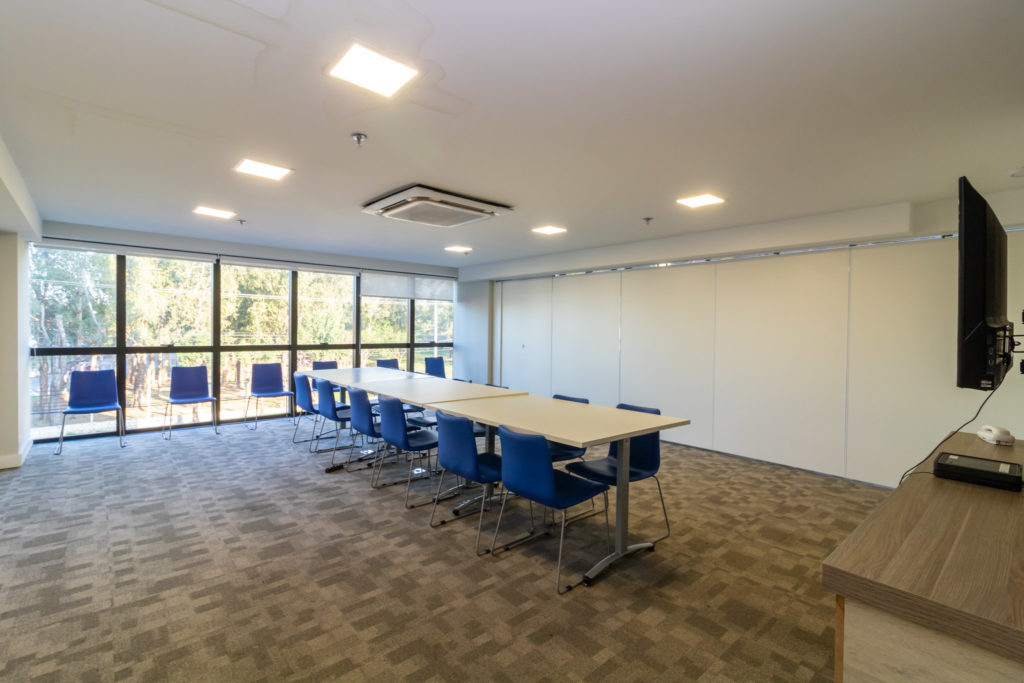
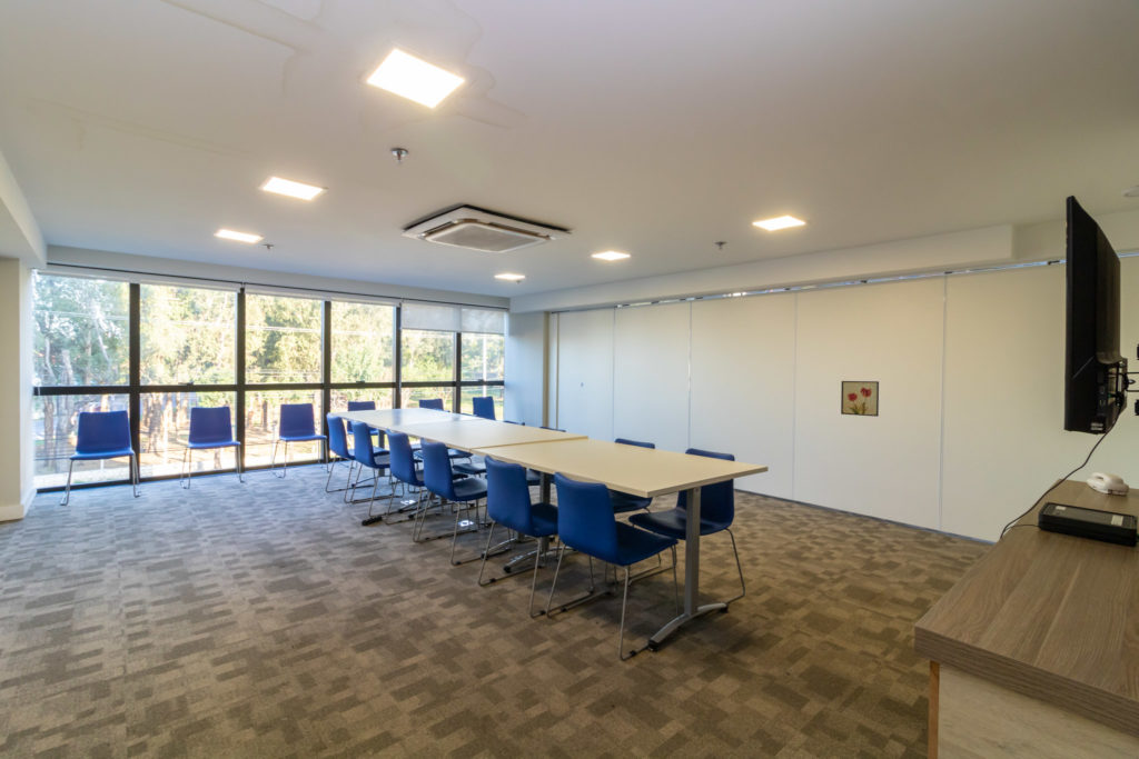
+ wall art [840,380,880,418]
